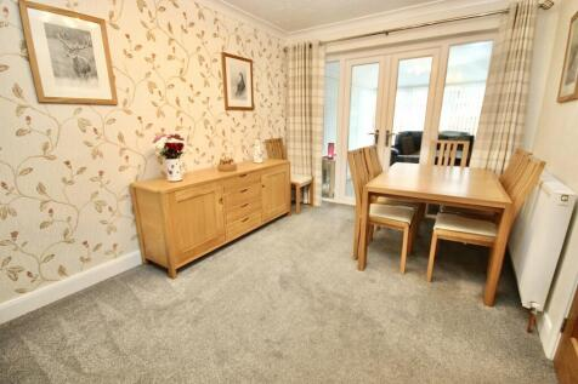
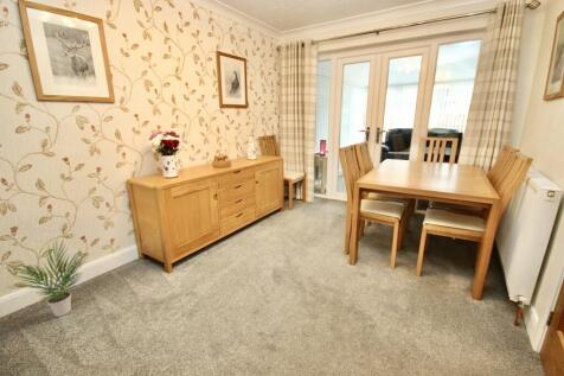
+ potted plant [4,240,88,318]
